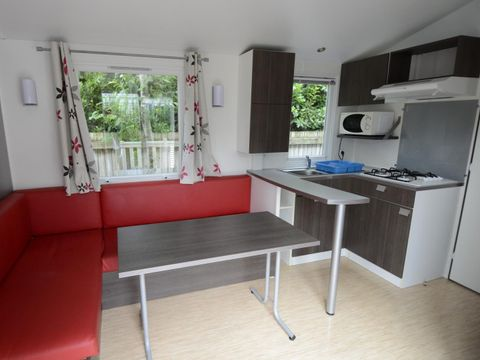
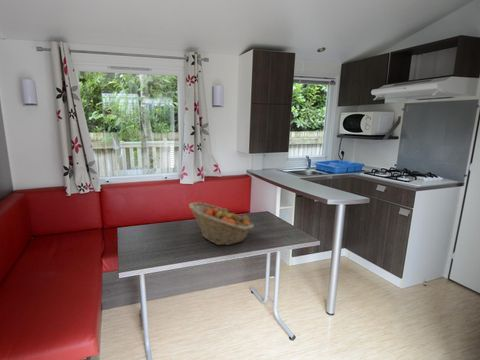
+ fruit basket [188,201,255,246]
